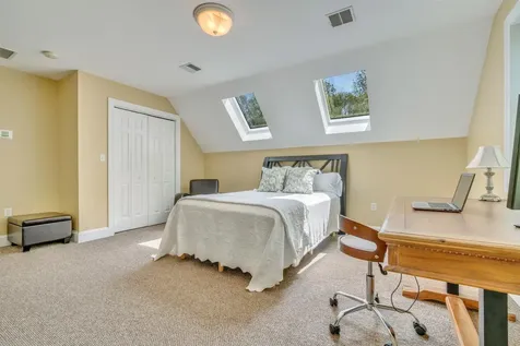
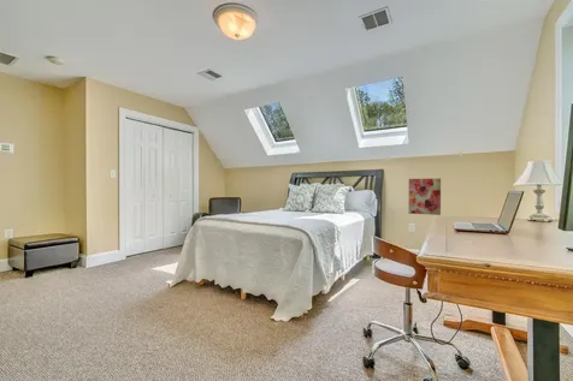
+ wall art [407,178,442,216]
